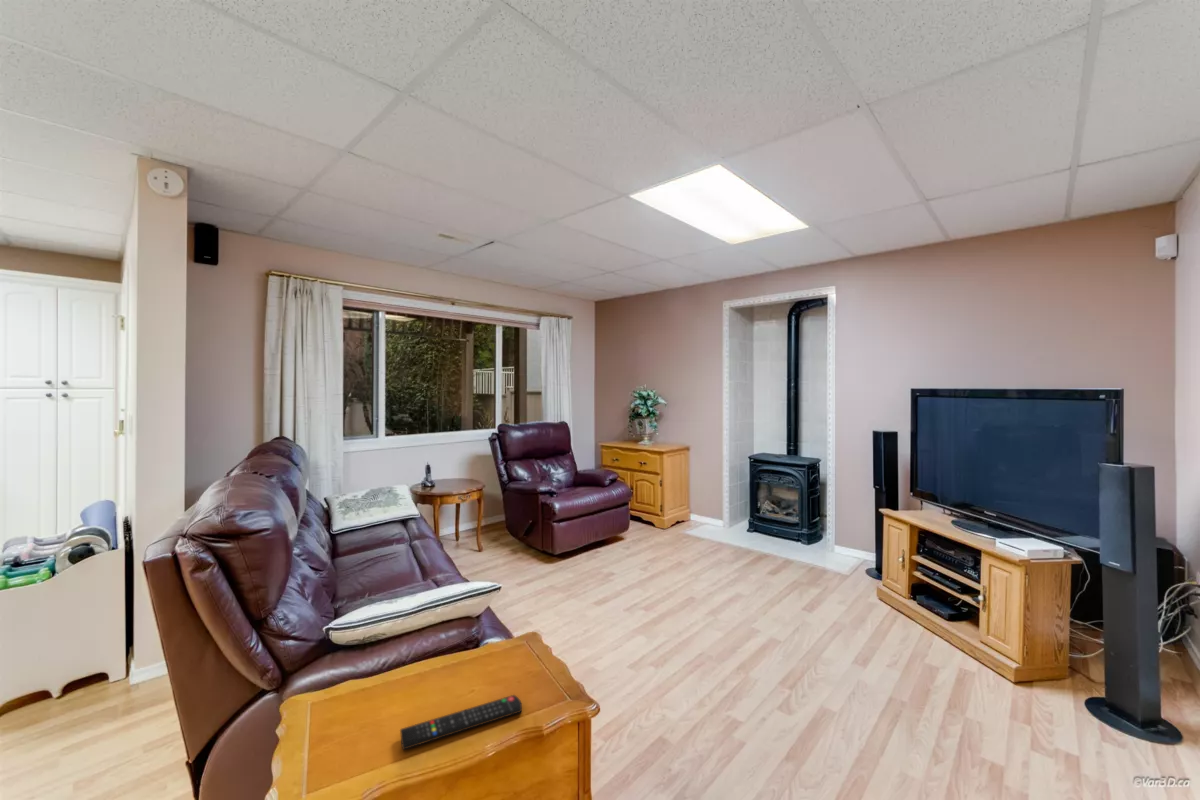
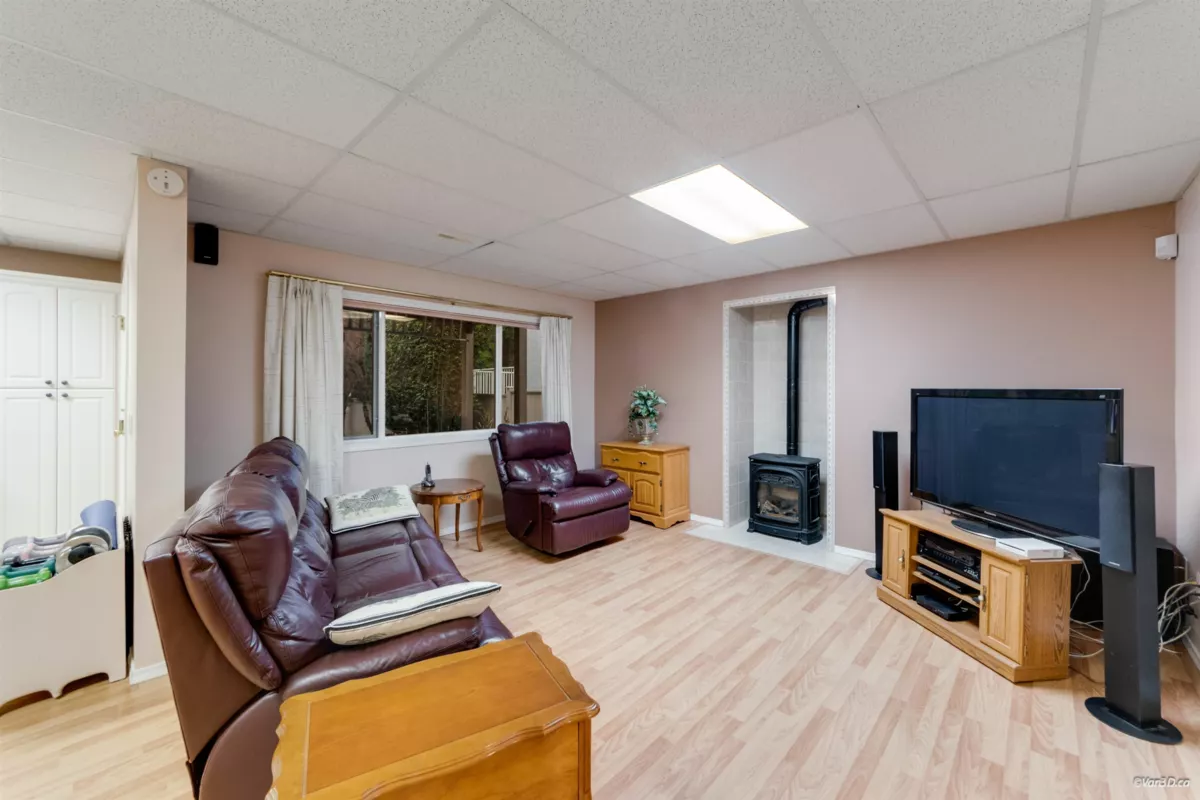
- remote control [399,694,523,751]
